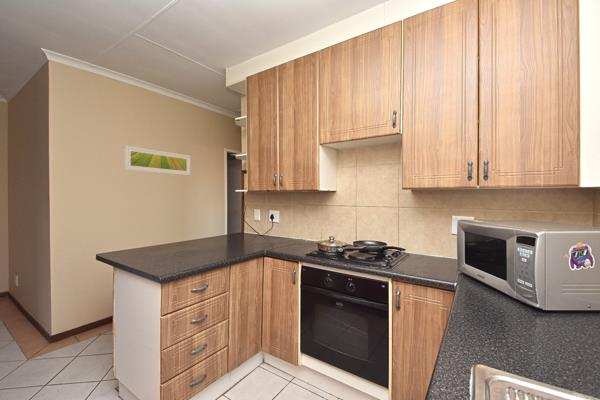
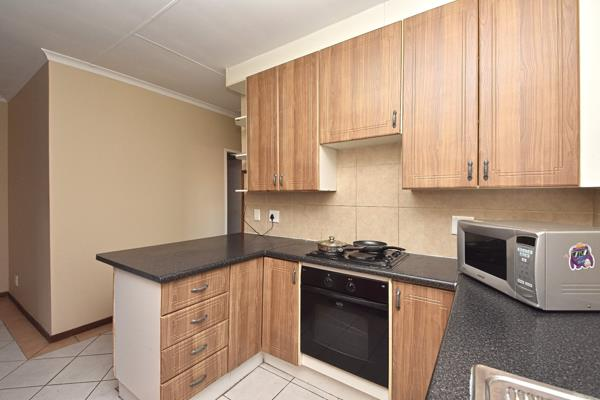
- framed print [124,145,191,176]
